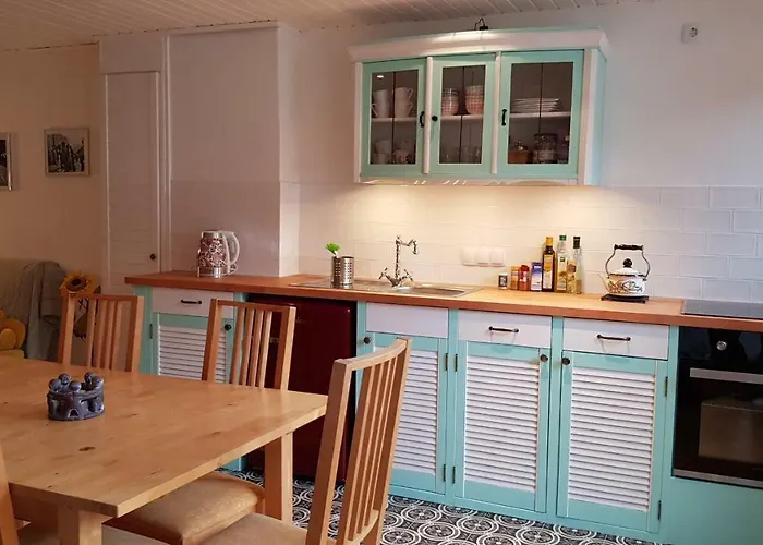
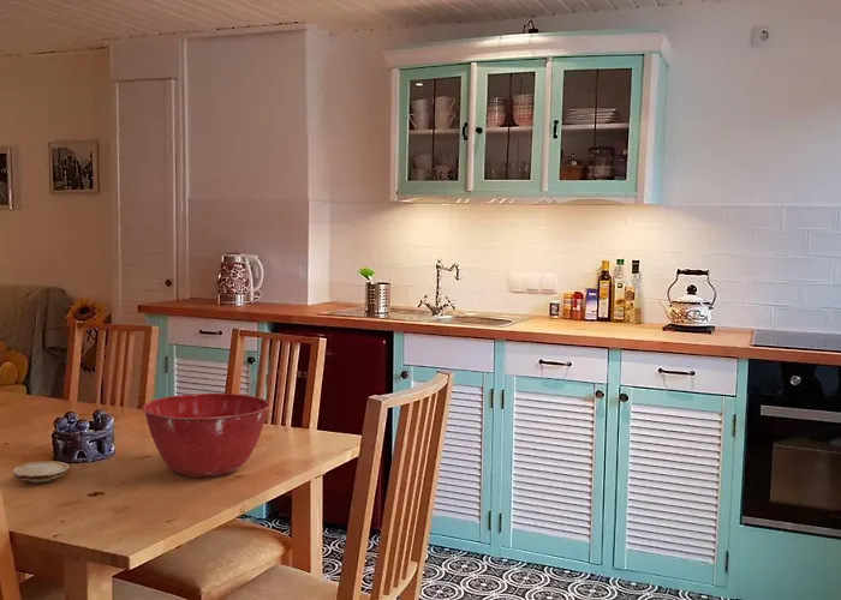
+ mixing bowl [142,392,272,479]
+ wood slice [12,461,70,484]
